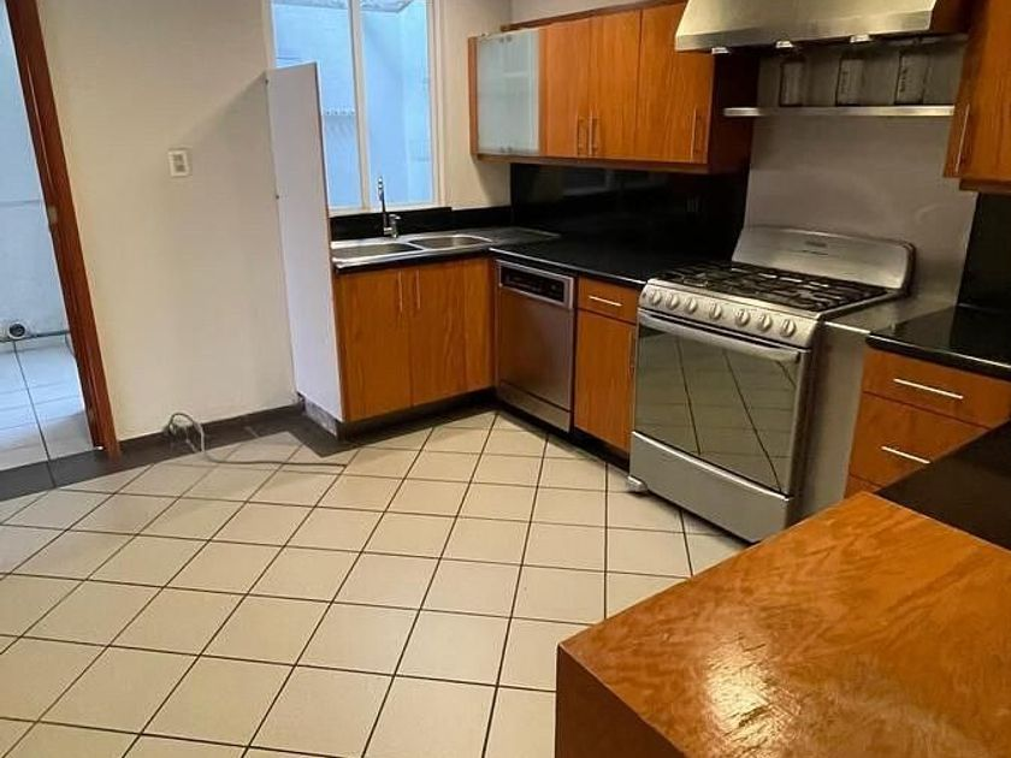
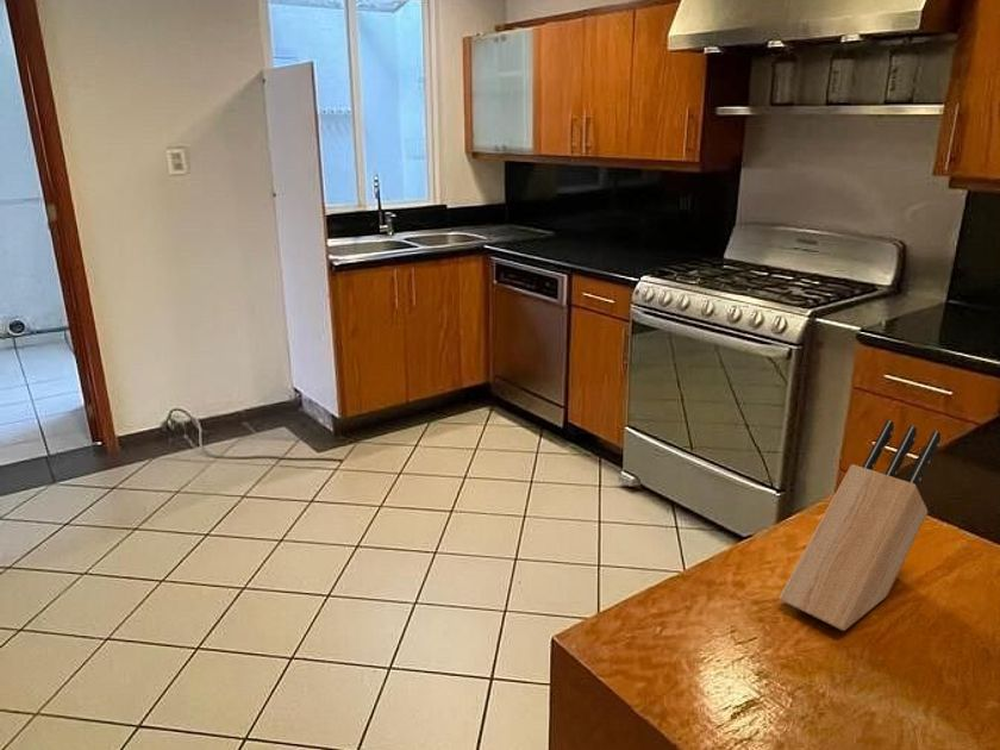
+ knife block [779,419,942,632]
